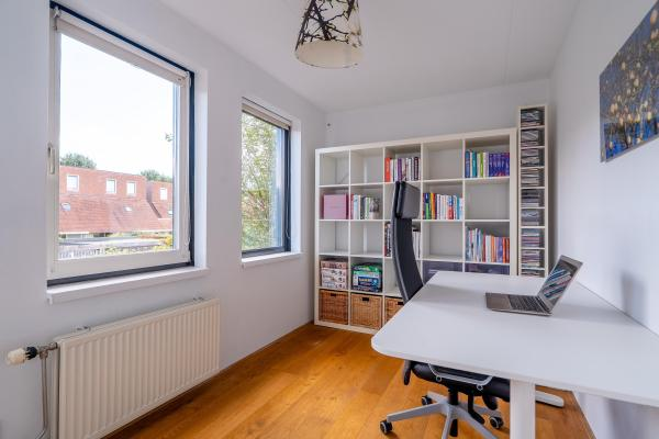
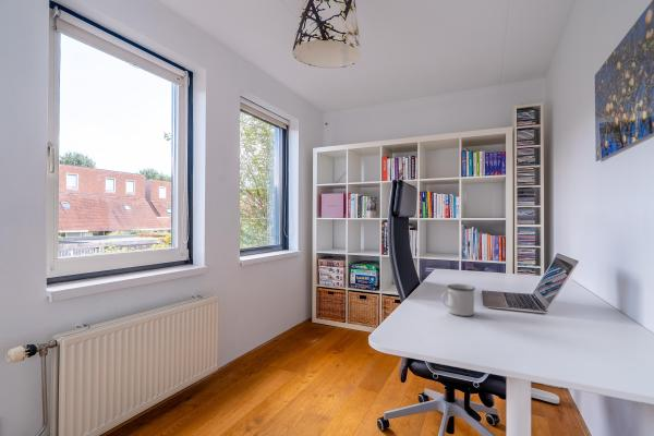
+ mug [440,283,476,317]
